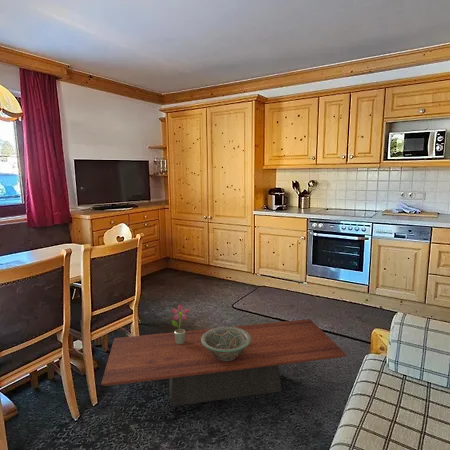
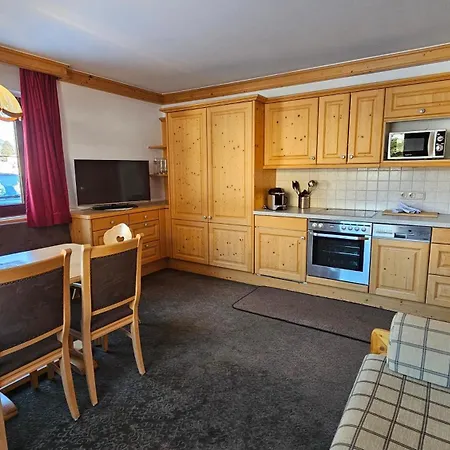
- potted flower [171,304,191,344]
- decorative bowl [201,326,251,361]
- coffee table [100,318,347,407]
